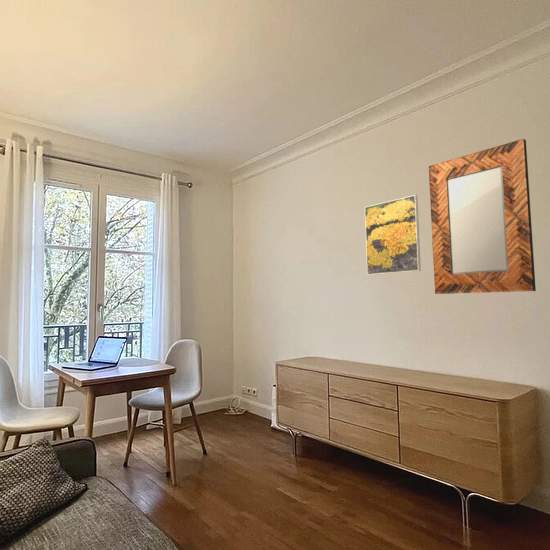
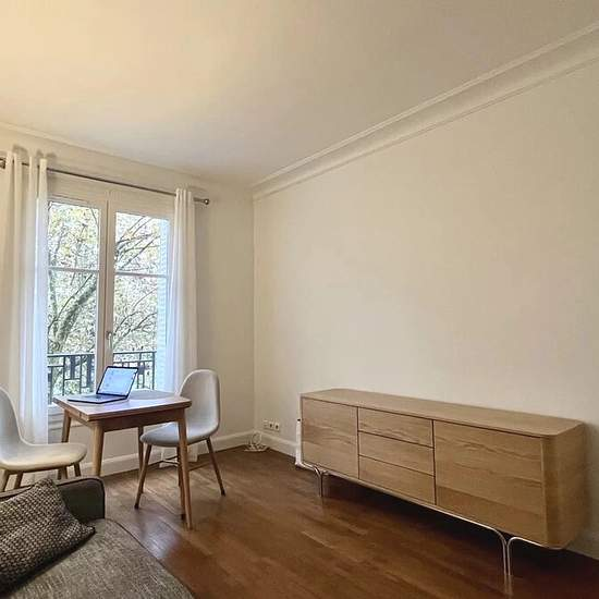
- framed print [364,194,422,276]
- home mirror [428,138,537,295]
